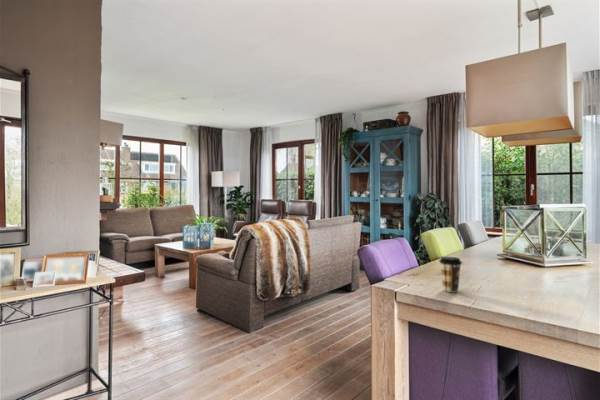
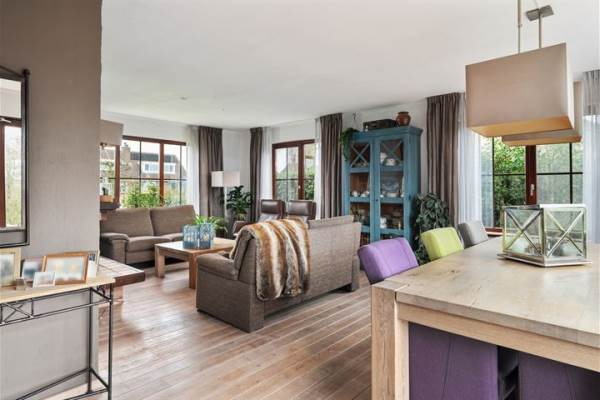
- coffee cup [438,256,463,293]
